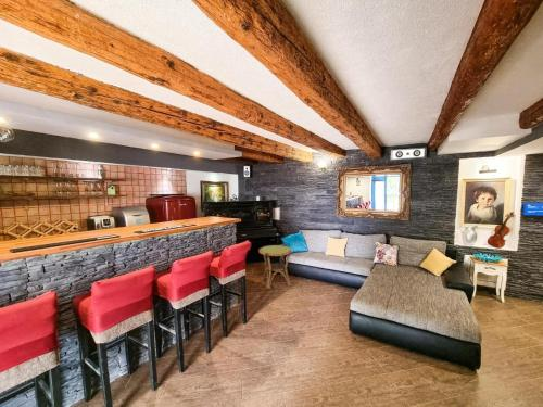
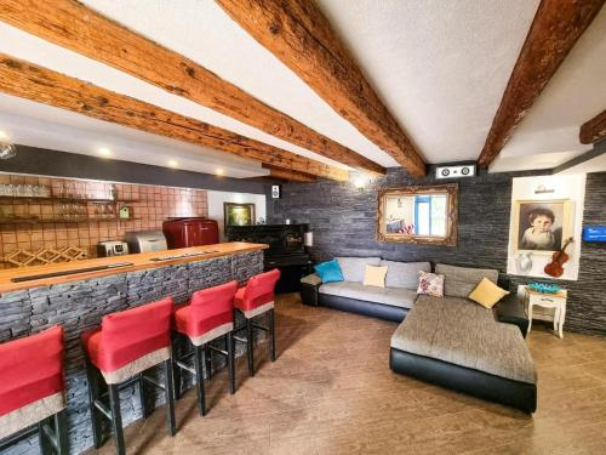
- side table [257,244,293,290]
